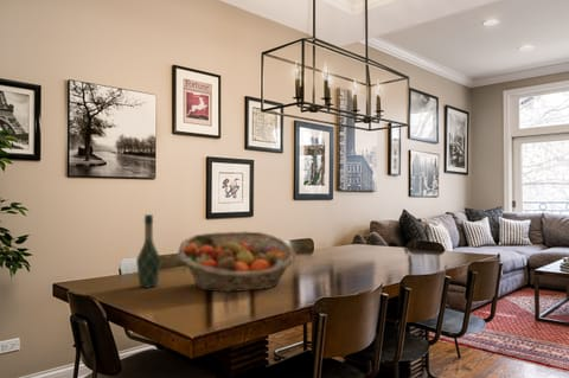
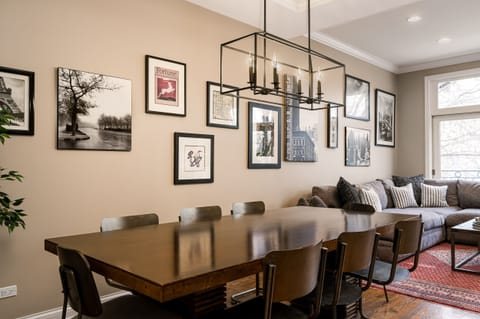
- wine bottle [135,213,161,289]
- fruit basket [177,230,296,293]
